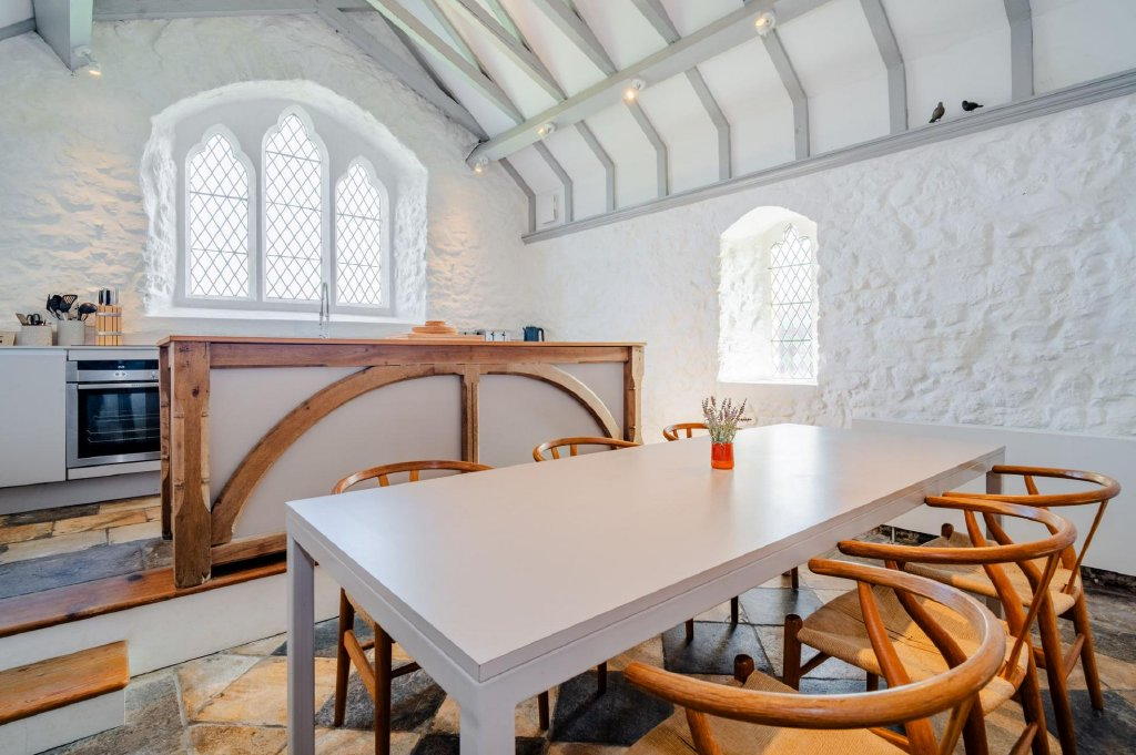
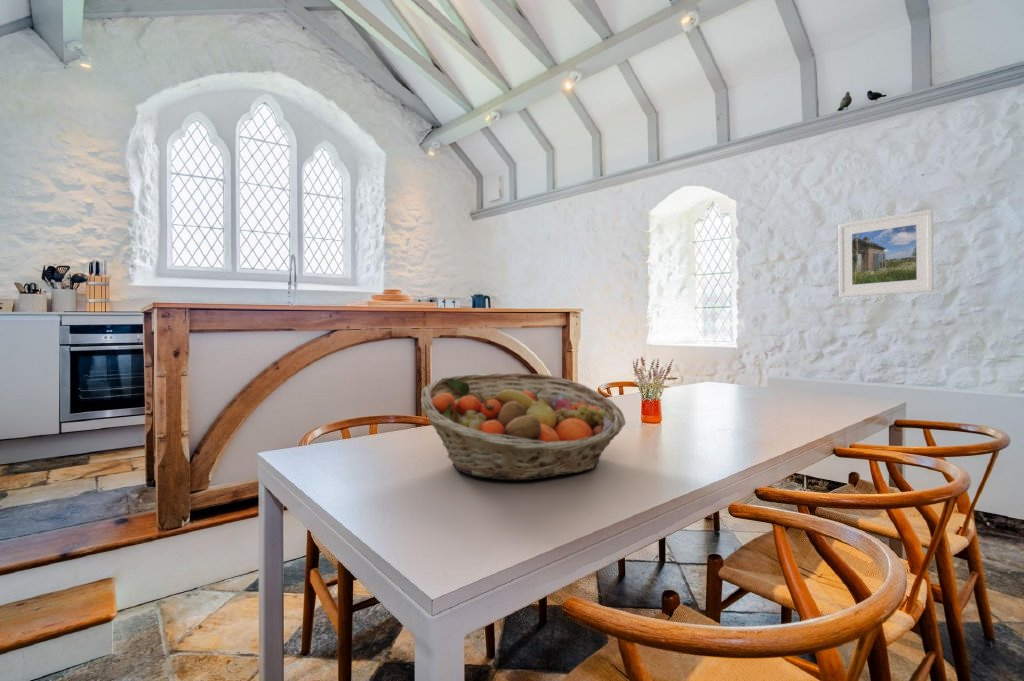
+ fruit basket [420,372,626,481]
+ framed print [837,209,934,298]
